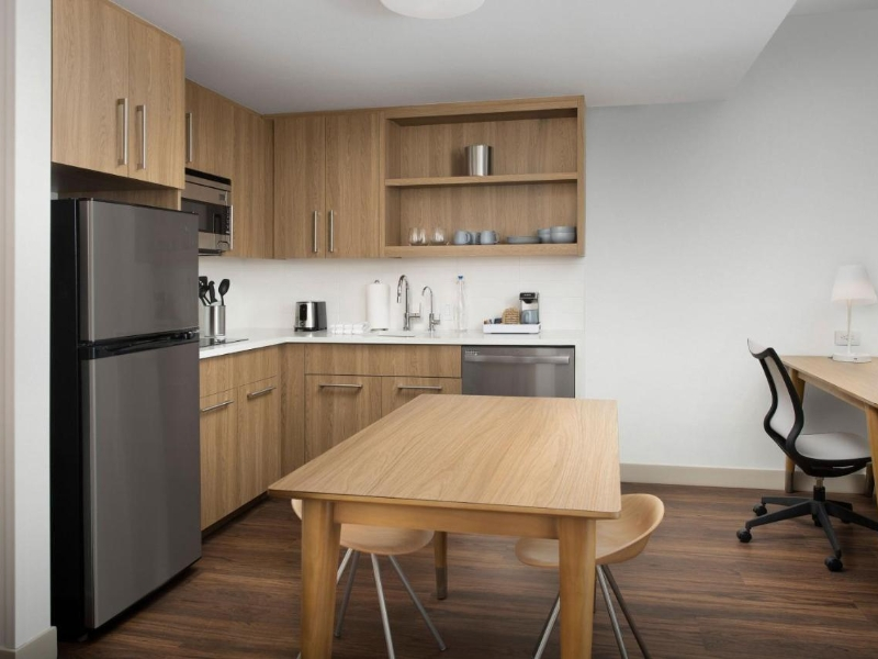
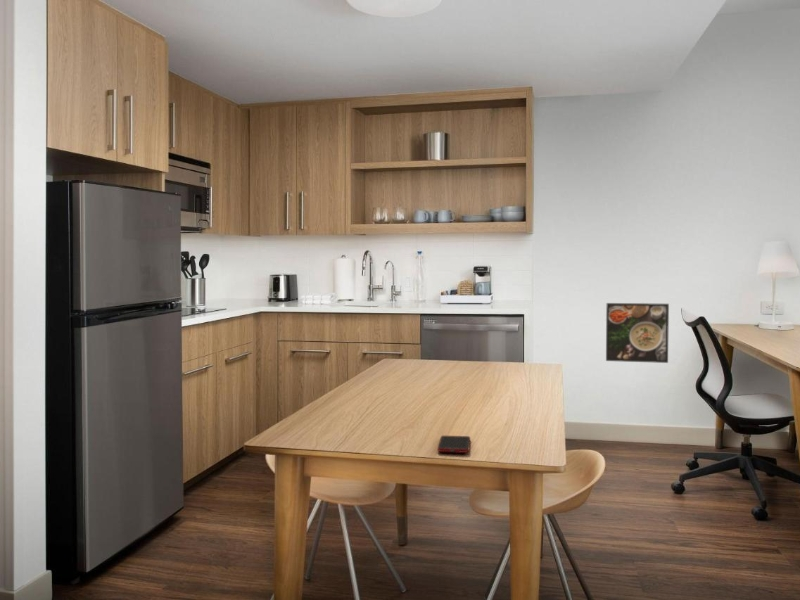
+ cell phone [437,435,471,454]
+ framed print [605,302,670,364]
